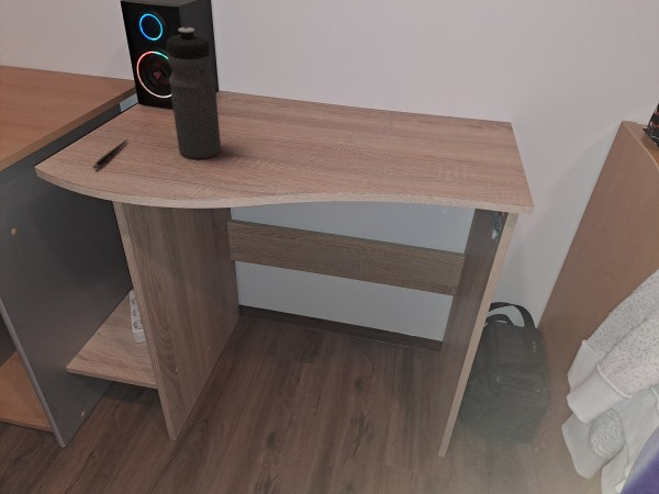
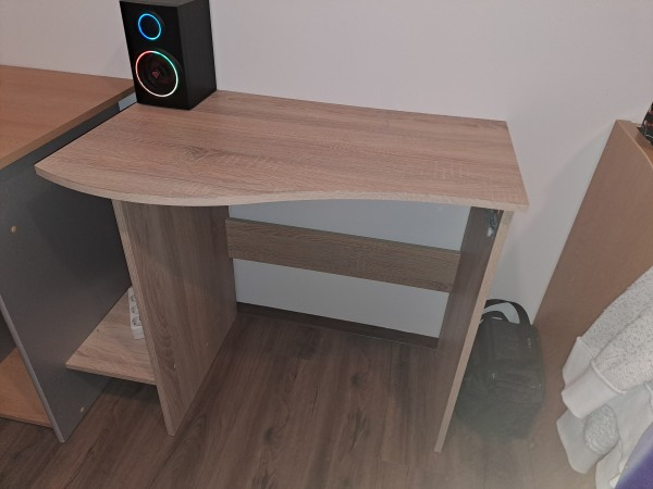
- water bottle [165,26,222,160]
- pen [92,138,129,170]
